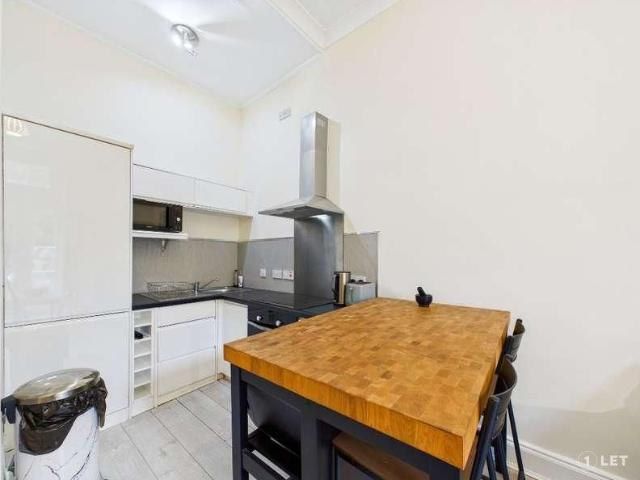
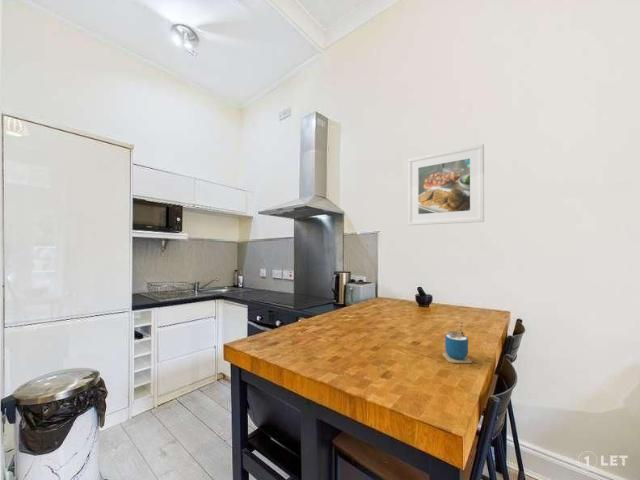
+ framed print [407,143,485,226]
+ cup [441,320,472,364]
